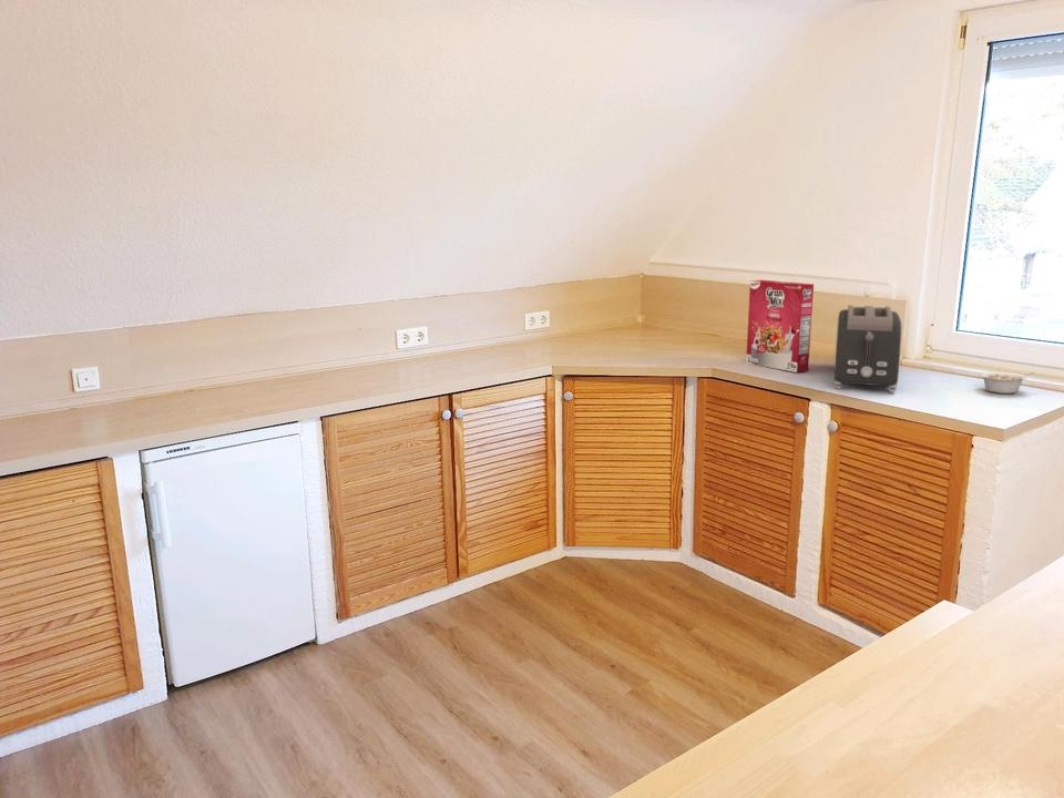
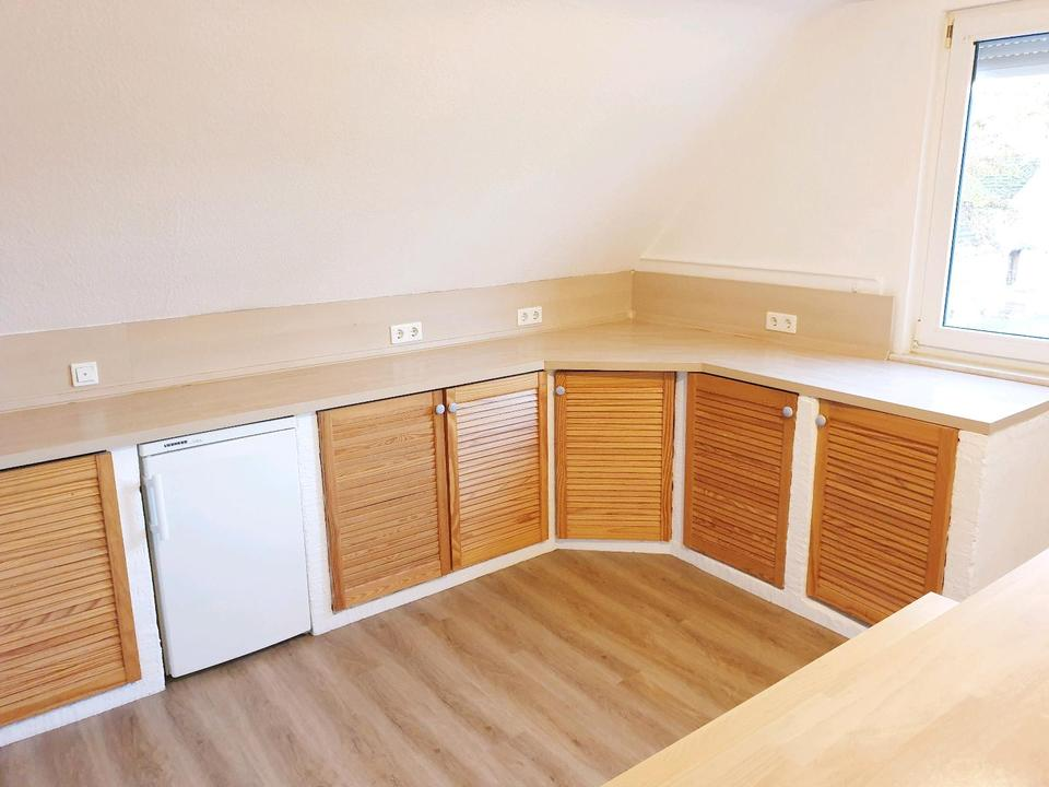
- legume [980,371,1036,395]
- toaster [833,304,903,392]
- cereal box [745,279,815,374]
